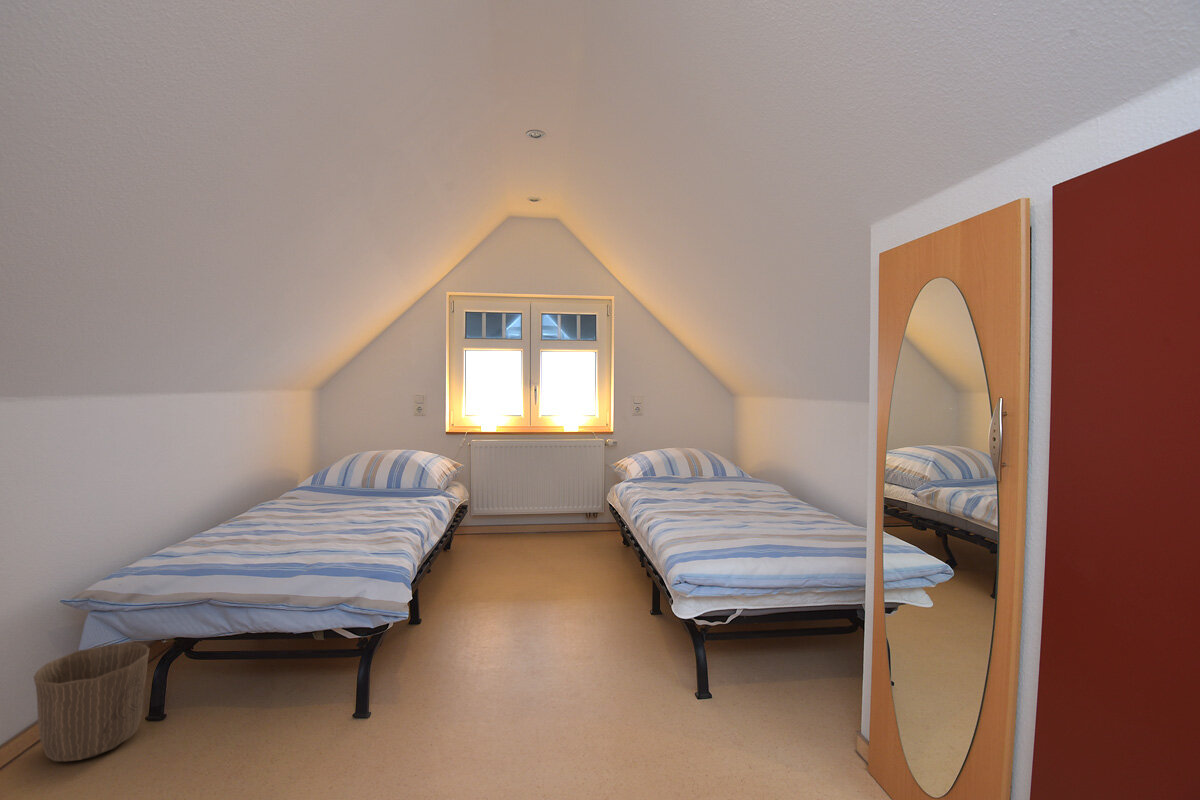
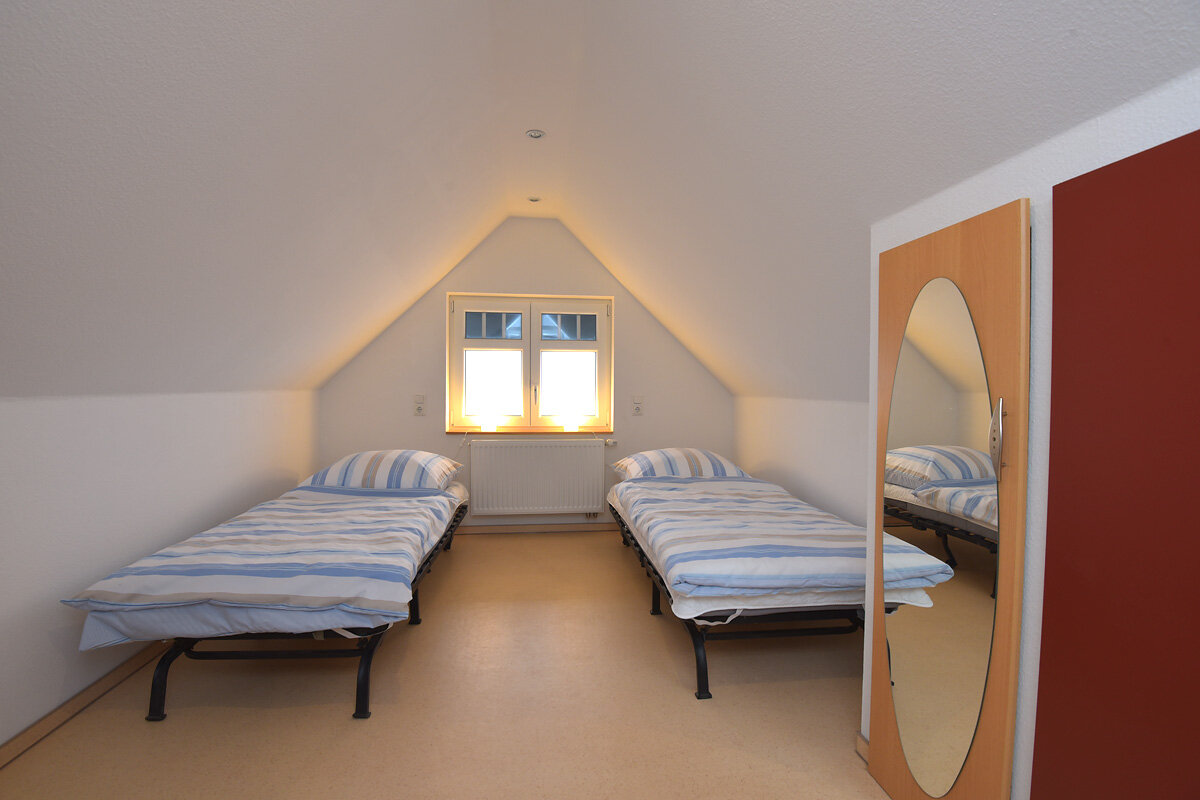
- waste basket [33,642,150,762]
